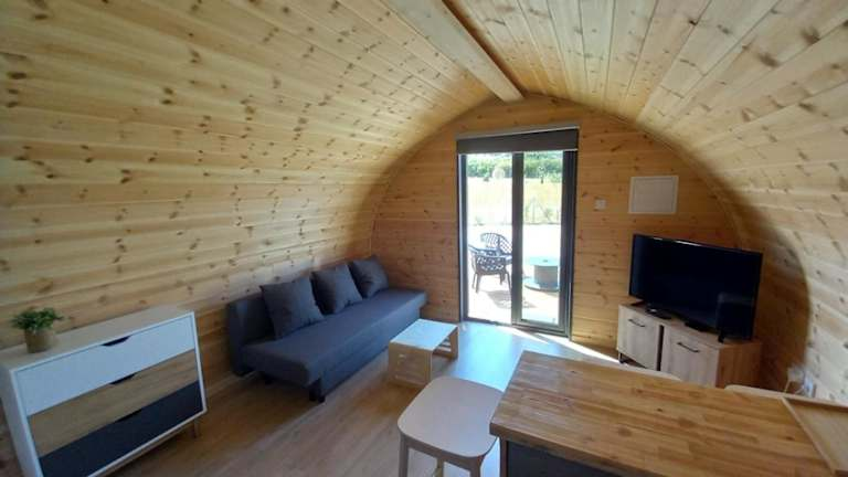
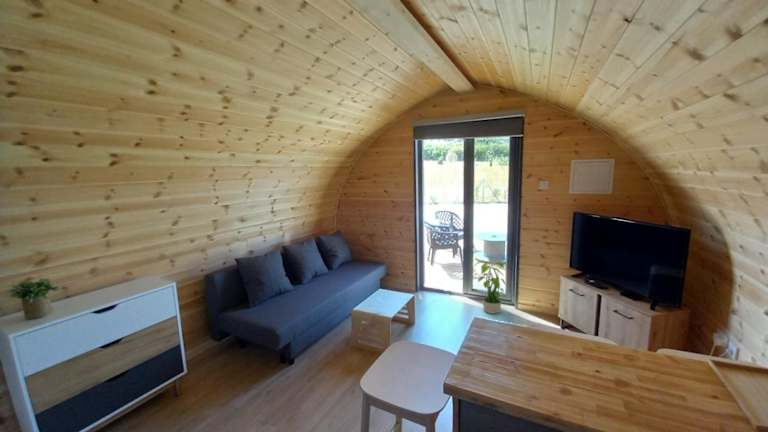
+ potted plant [471,257,508,315]
